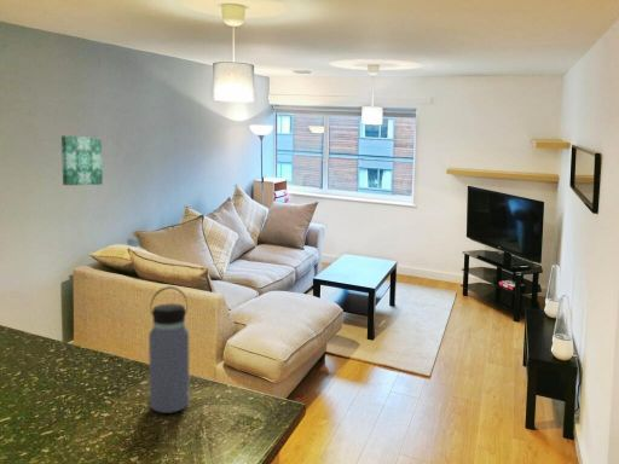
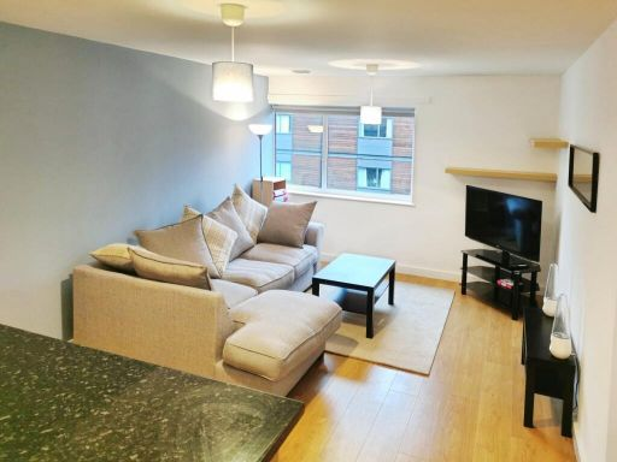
- water bottle [147,285,191,414]
- wall art [60,134,104,186]
